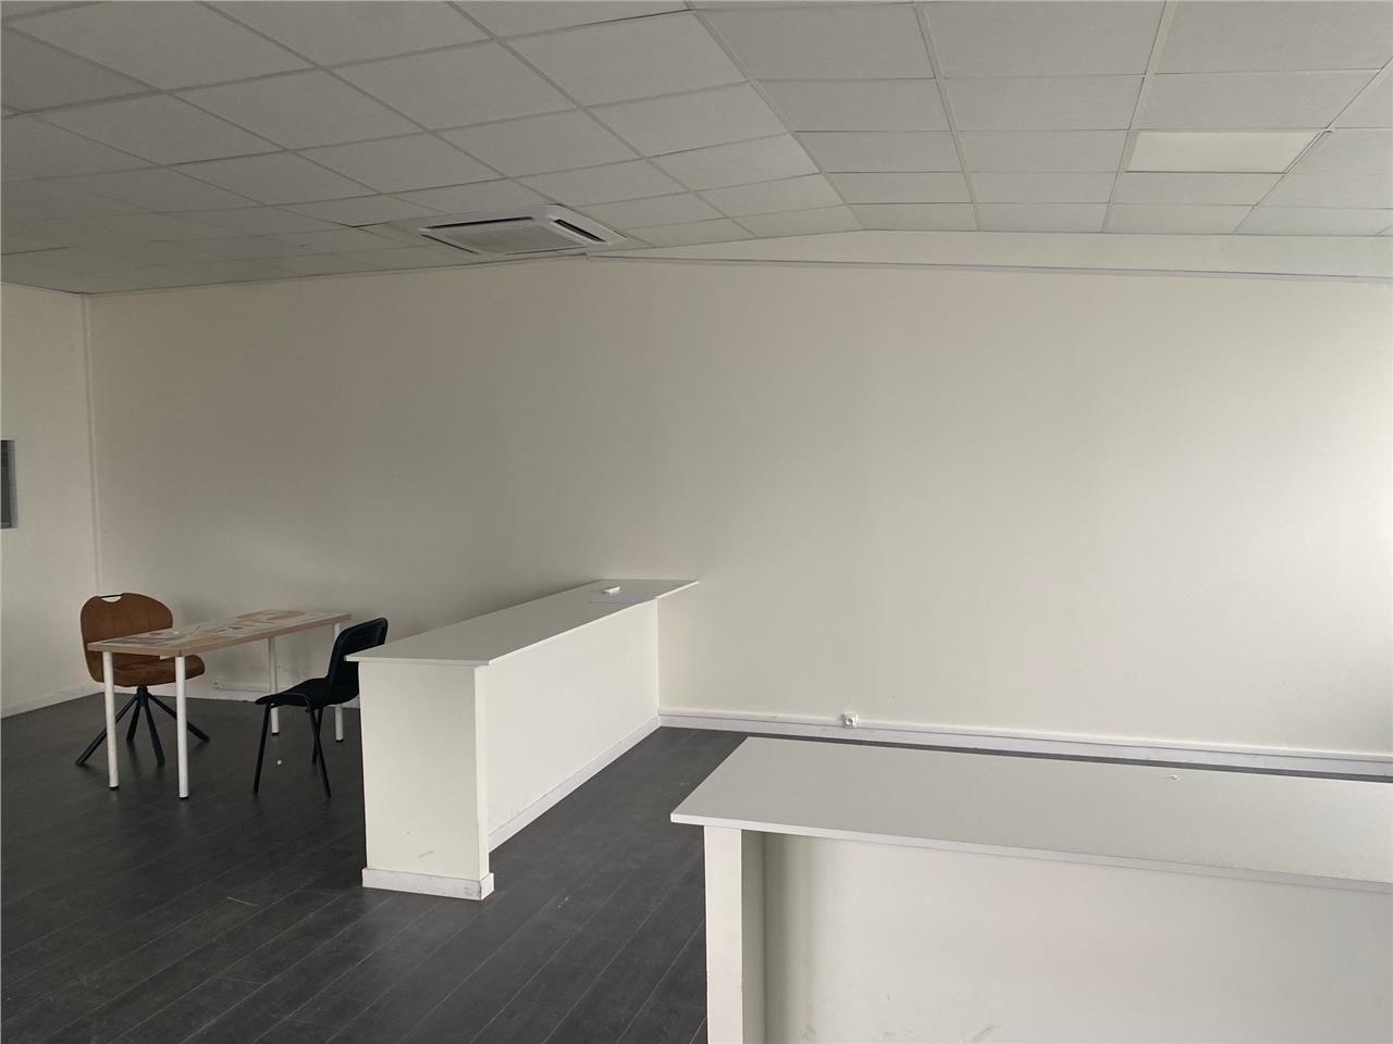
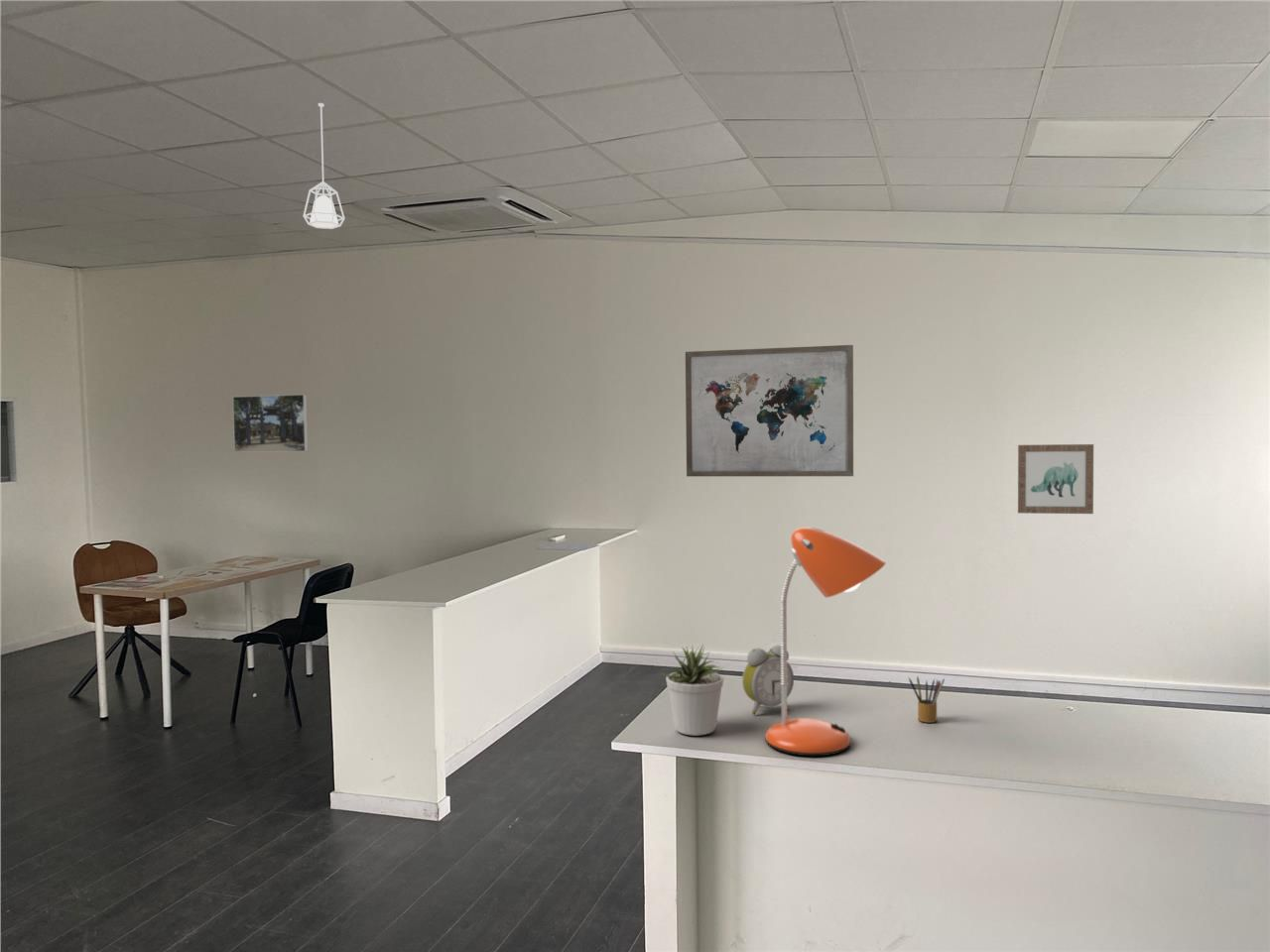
+ potted plant [660,644,724,737]
+ alarm clock [741,645,795,716]
+ desk lamp [765,527,887,757]
+ wall art [1017,443,1094,515]
+ pencil box [908,675,946,724]
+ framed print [232,394,309,453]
+ wall art [685,344,854,477]
+ pendant lamp [302,102,346,230]
